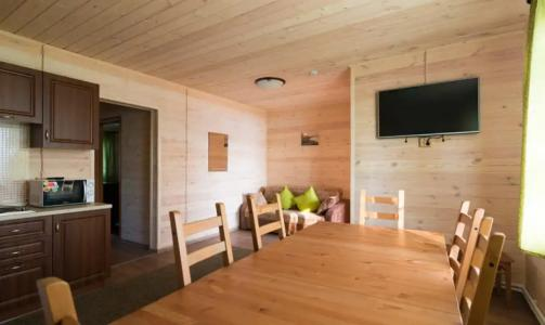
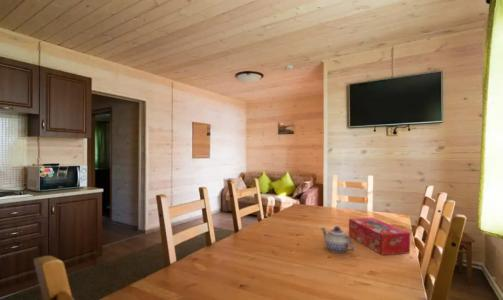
+ tissue box [348,217,411,256]
+ teapot [320,225,356,254]
